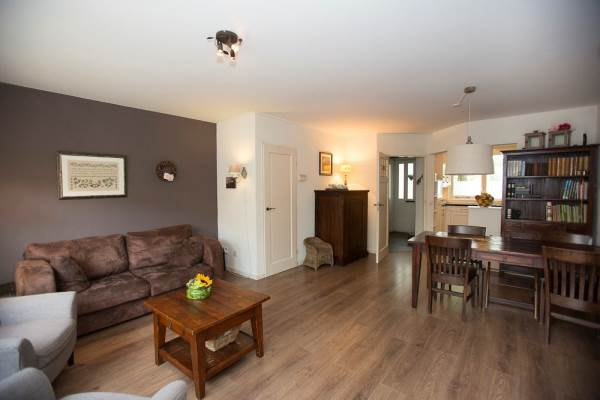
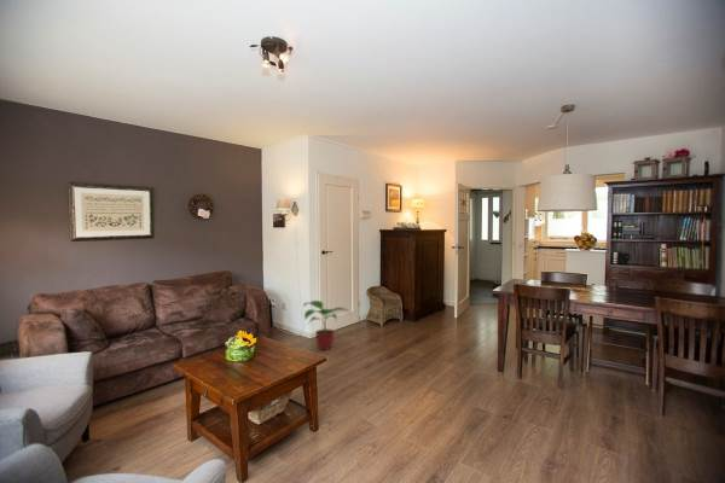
+ potted plant [302,299,352,351]
